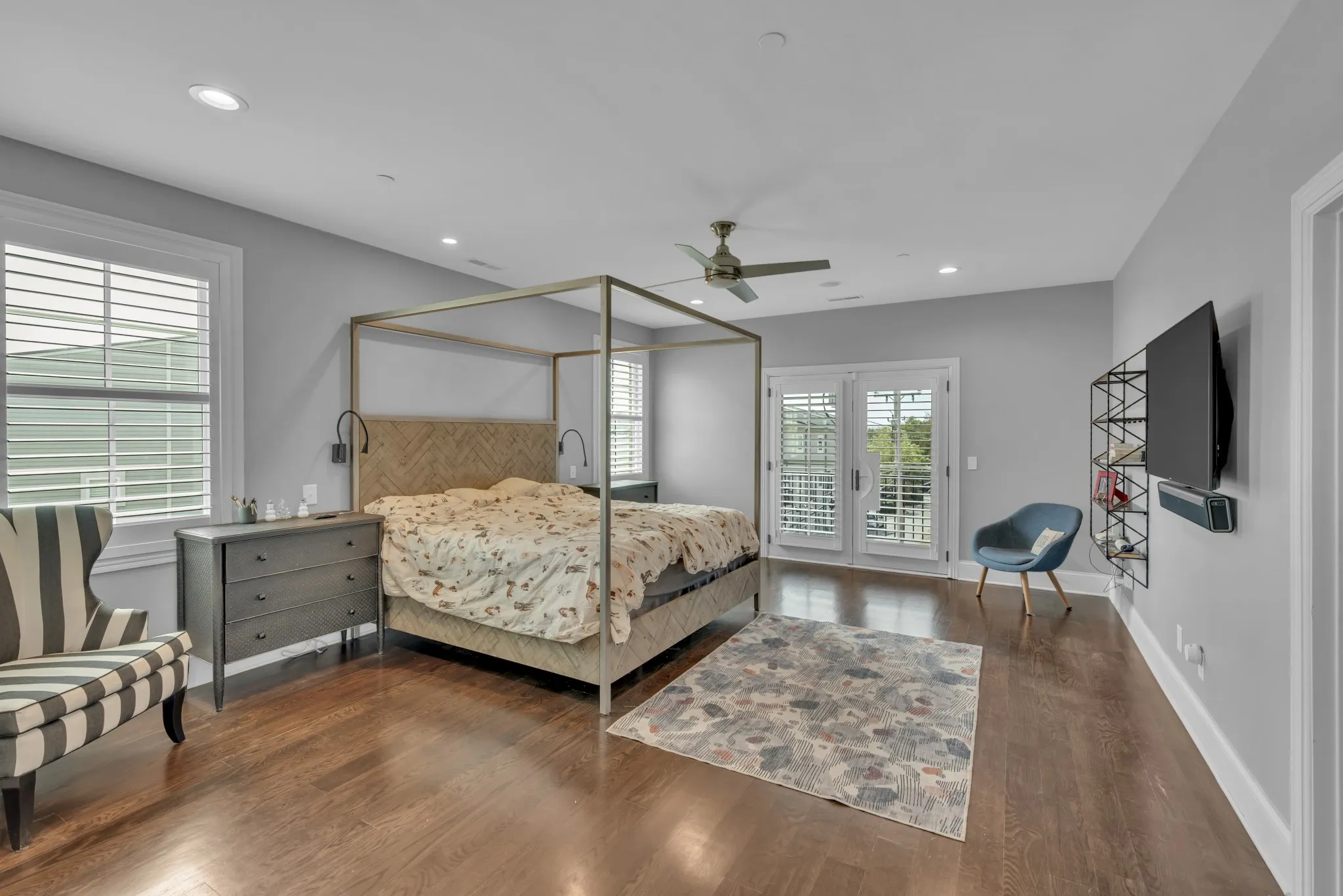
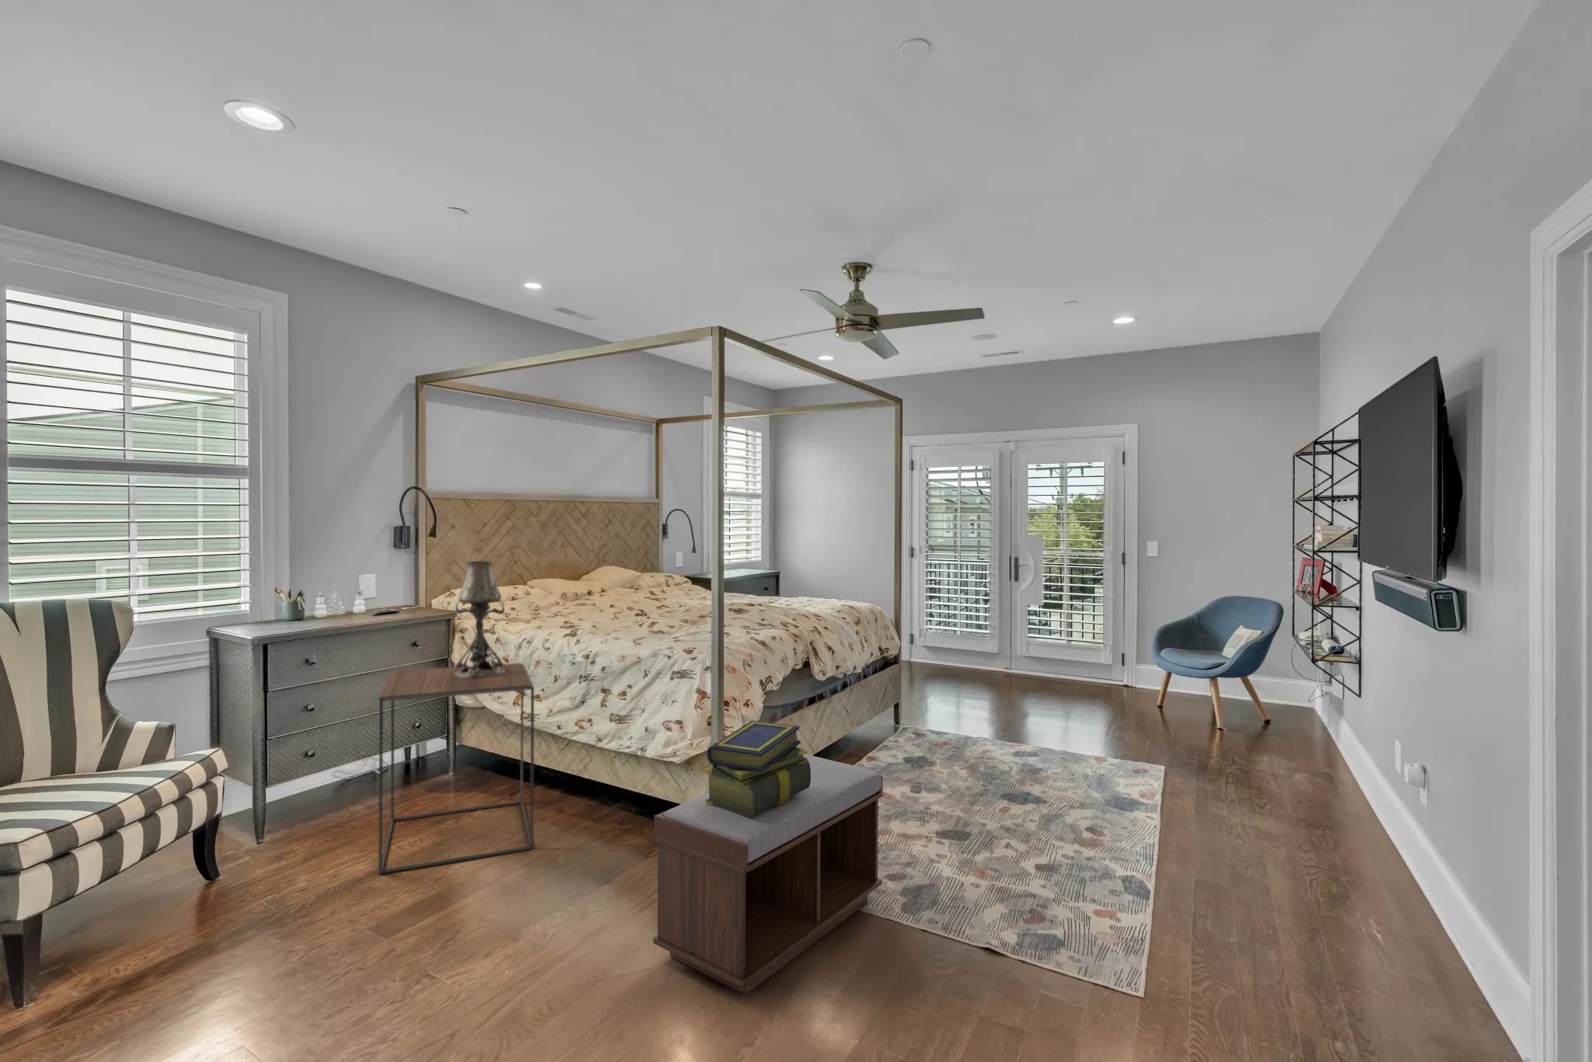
+ bench [652,754,883,996]
+ stack of books [703,721,811,818]
+ side table [378,661,535,875]
+ table lamp [454,561,505,678]
